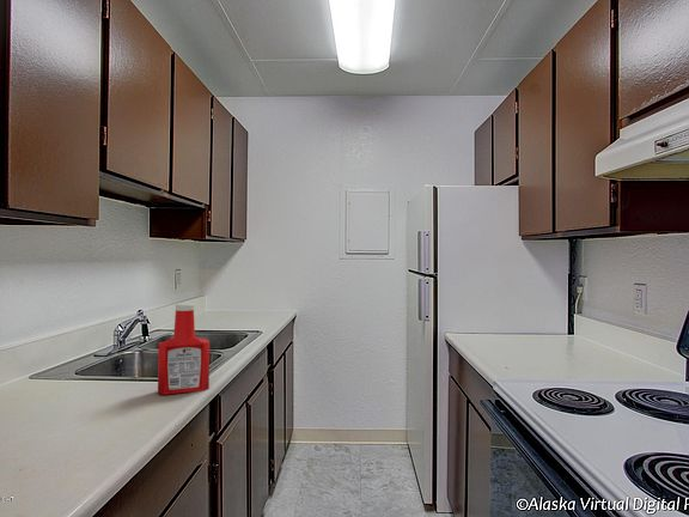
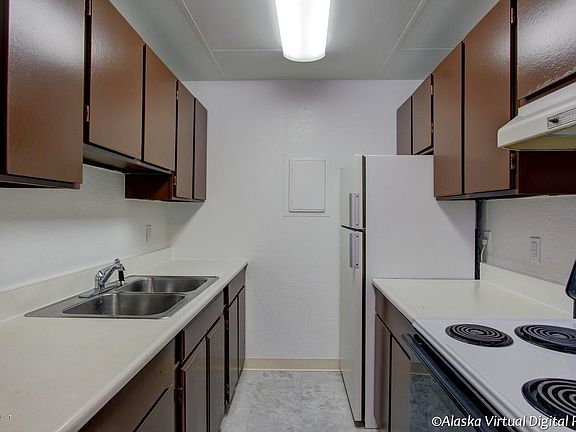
- soap bottle [157,303,211,396]
